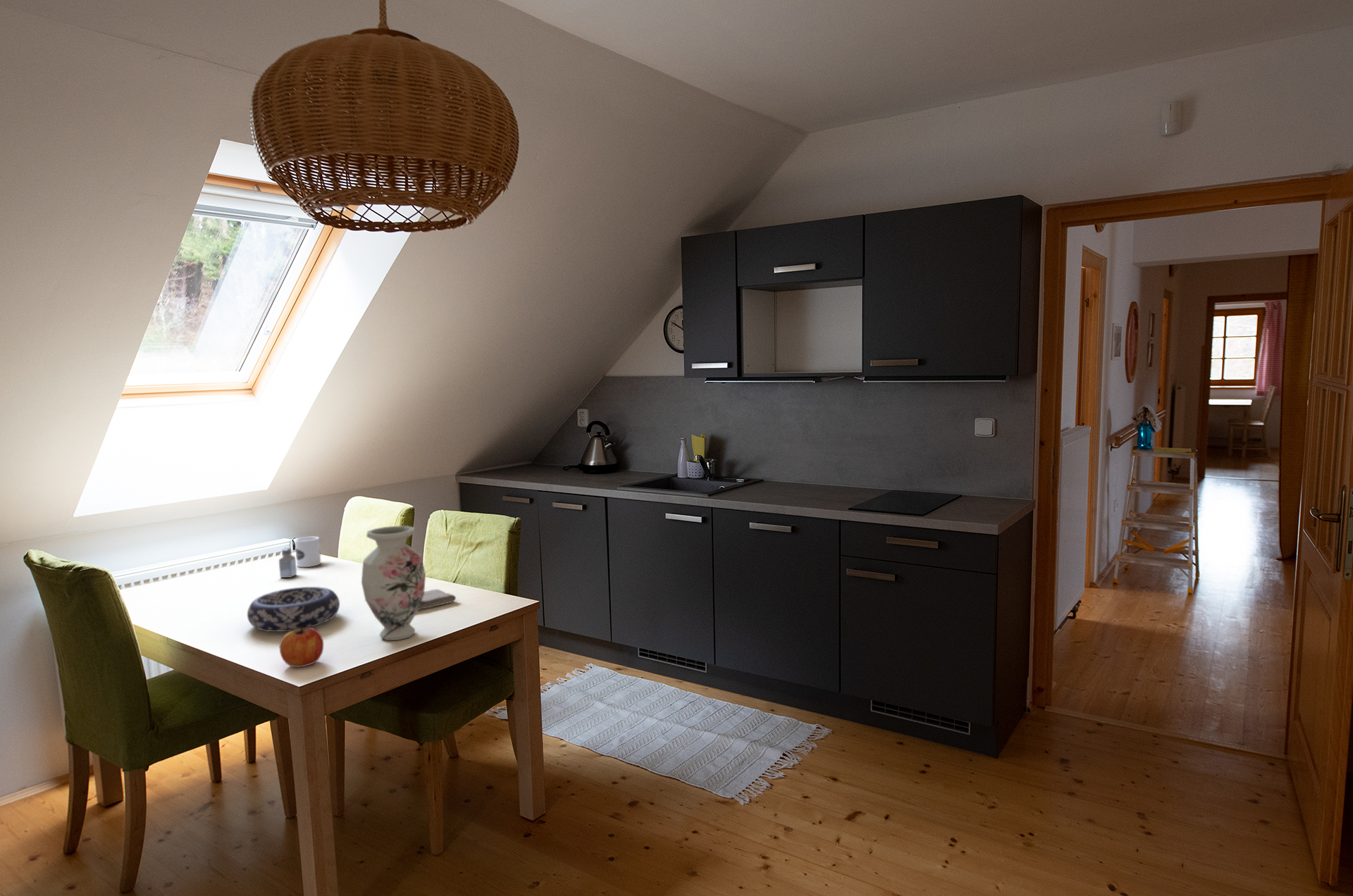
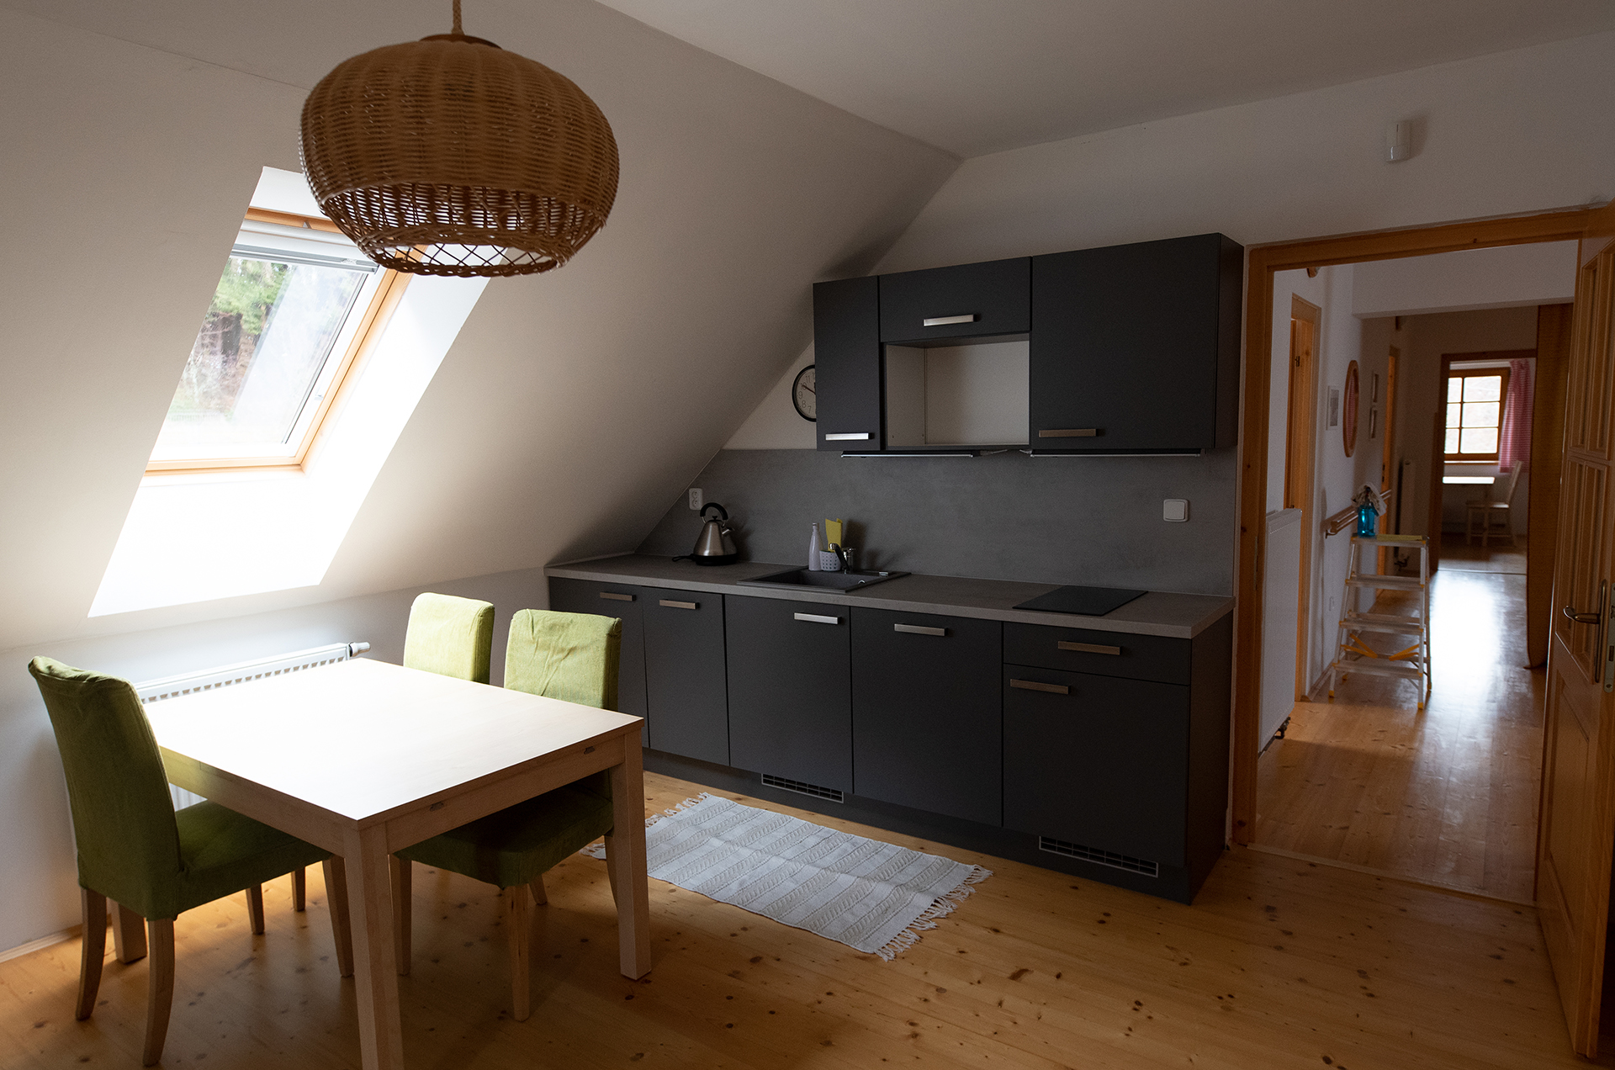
- apple [279,625,324,668]
- mug [295,536,321,568]
- washcloth [418,589,457,611]
- saltshaker [278,547,297,578]
- vase [361,525,426,641]
- decorative bowl [247,586,340,633]
